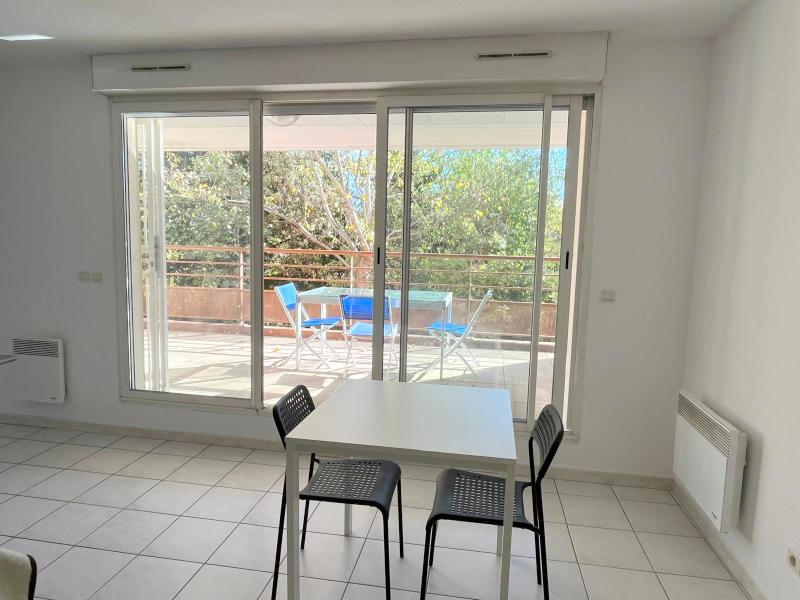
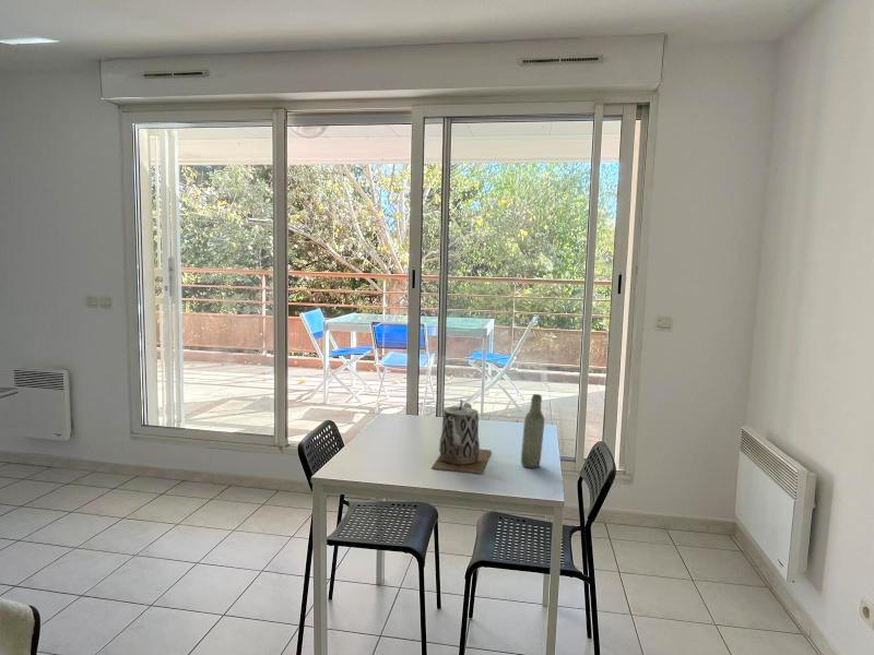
+ bottle [520,393,545,468]
+ teapot [430,398,492,475]
